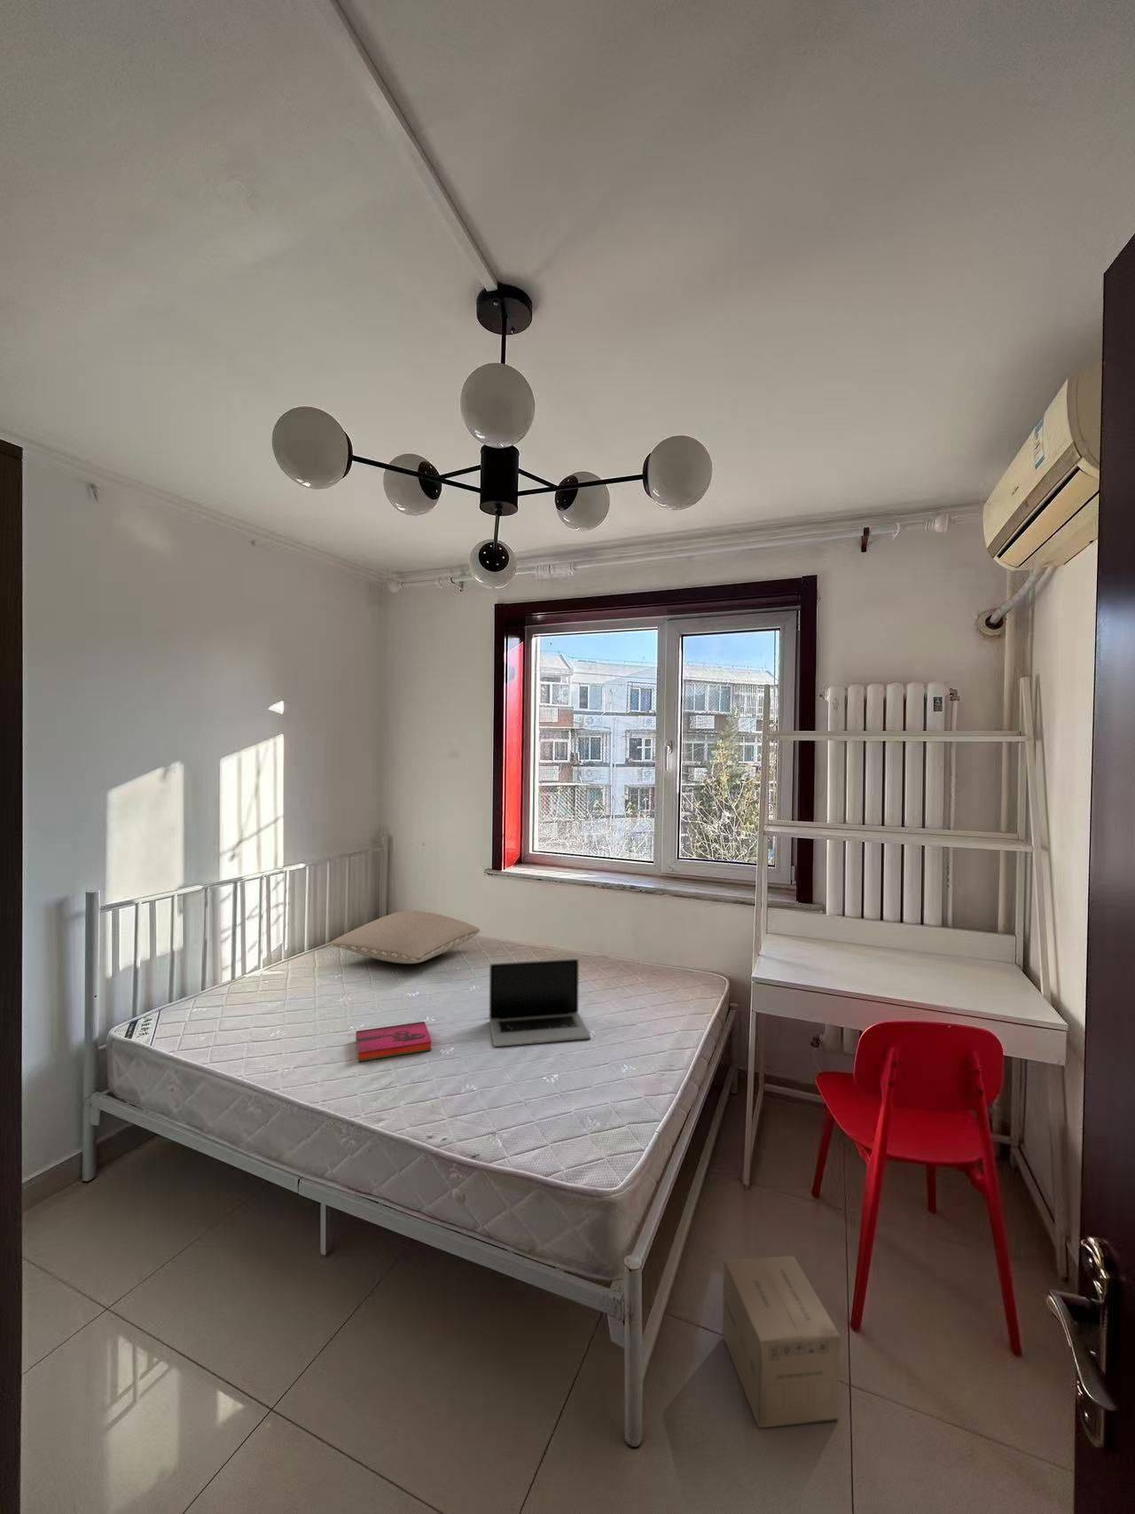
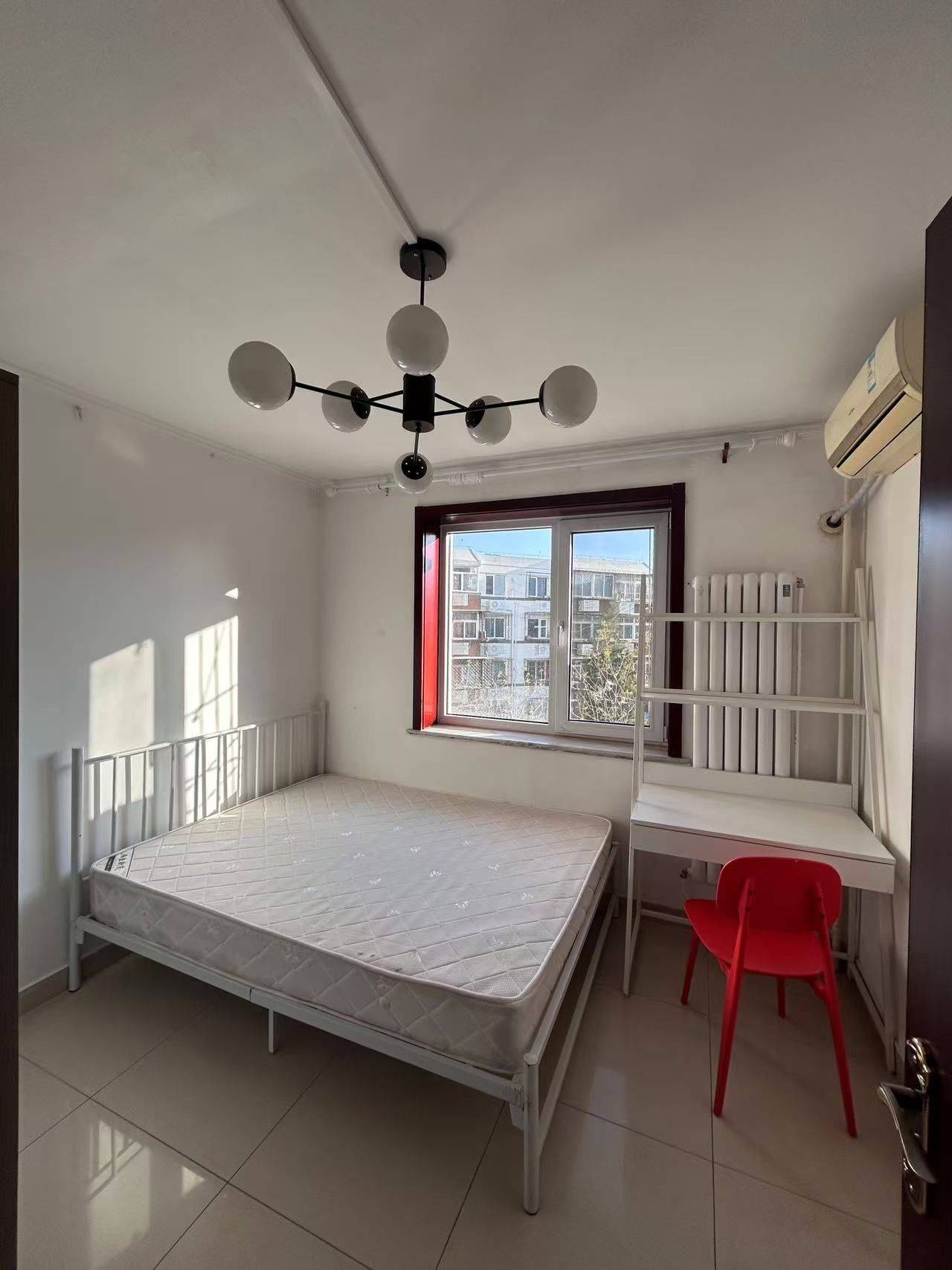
- cardboard box [721,1255,842,1428]
- hardback book [355,1020,433,1062]
- laptop [489,958,591,1048]
- pillow [330,910,480,964]
